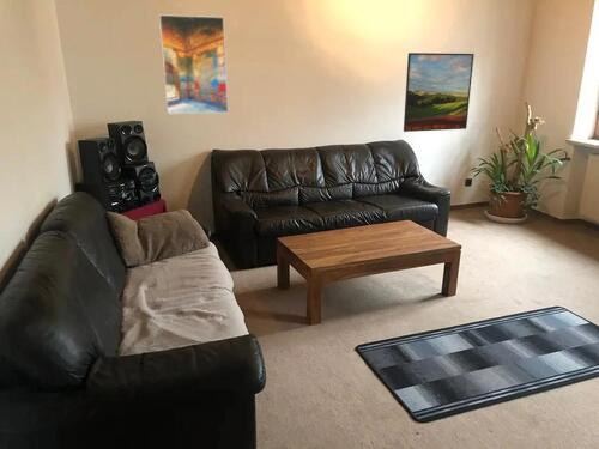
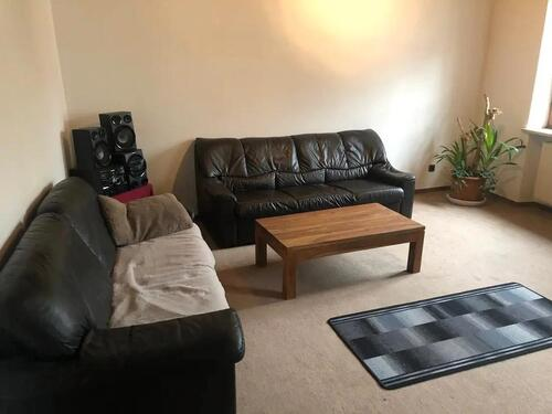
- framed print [158,13,229,115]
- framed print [403,51,476,133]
